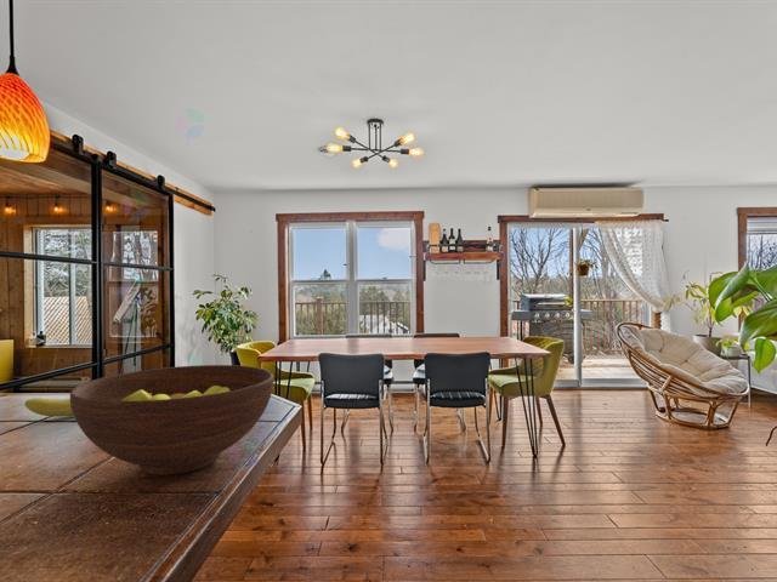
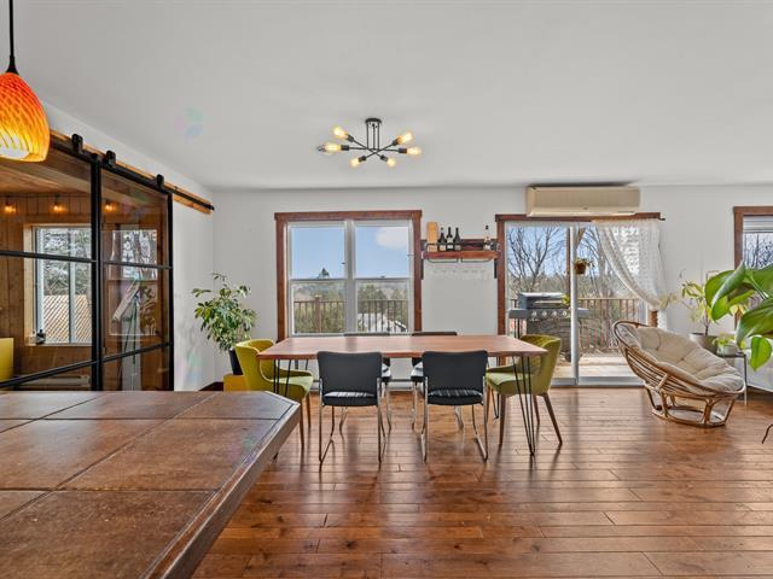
- fruit [24,373,115,417]
- fruit bowl [69,364,274,477]
